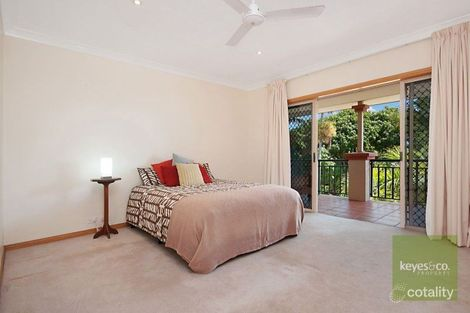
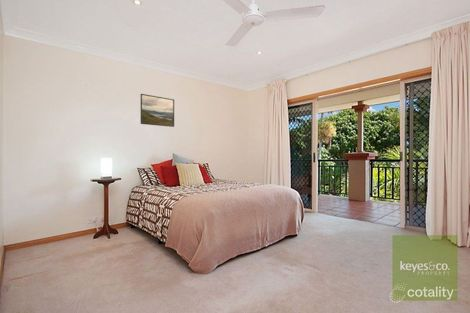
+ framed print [140,93,175,128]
